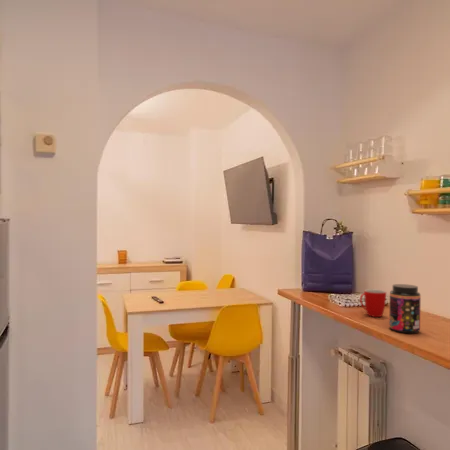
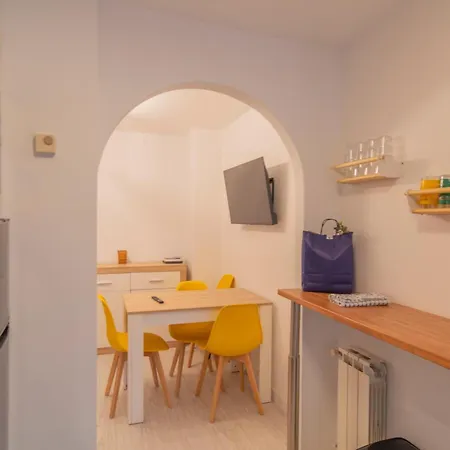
- jar [388,283,422,334]
- mug [359,288,387,318]
